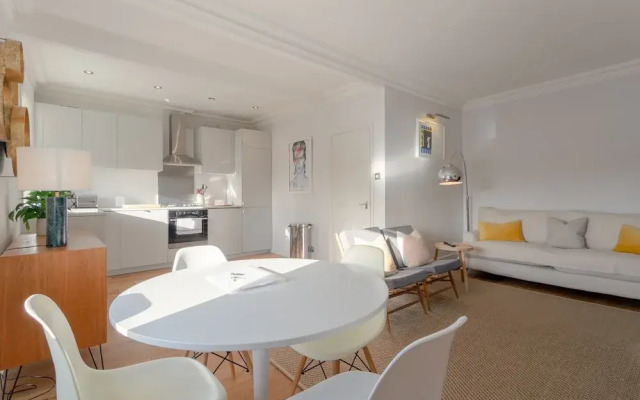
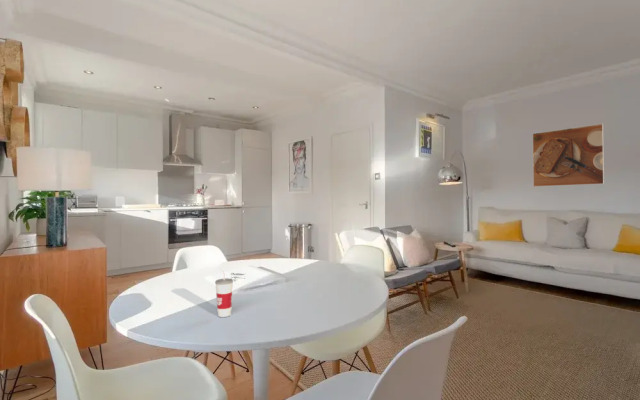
+ cup [214,267,234,318]
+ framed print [532,123,605,188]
